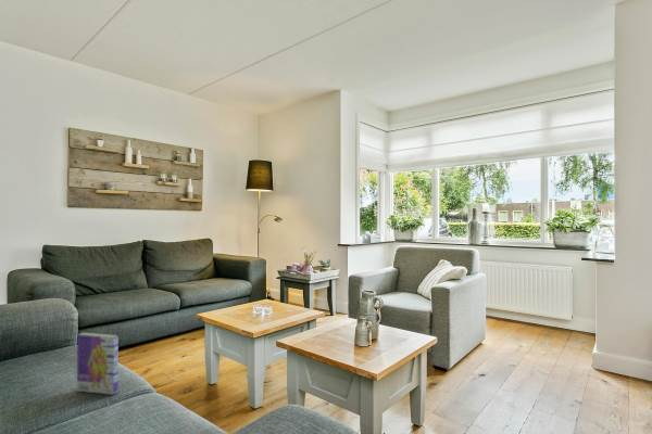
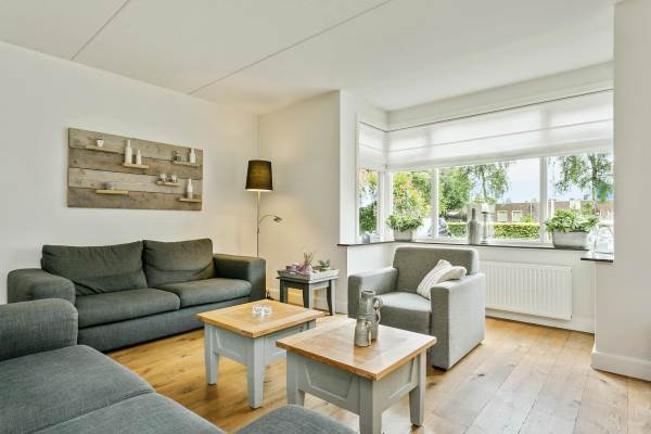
- book [76,332,120,396]
